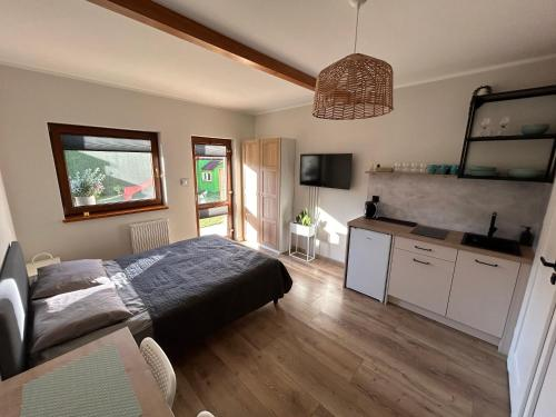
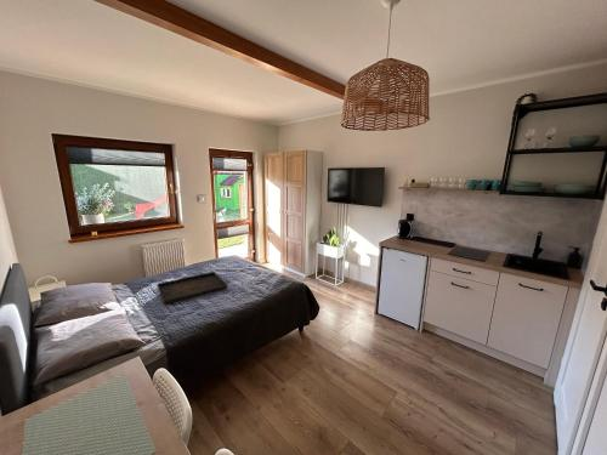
+ serving tray [155,271,228,306]
